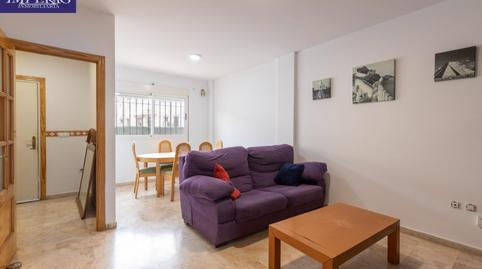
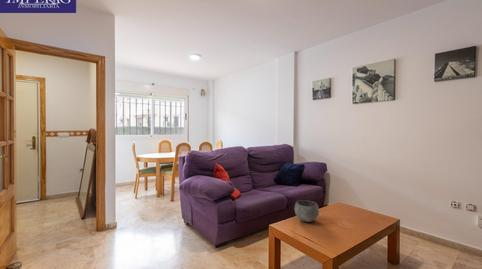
+ bowl [293,199,320,223]
